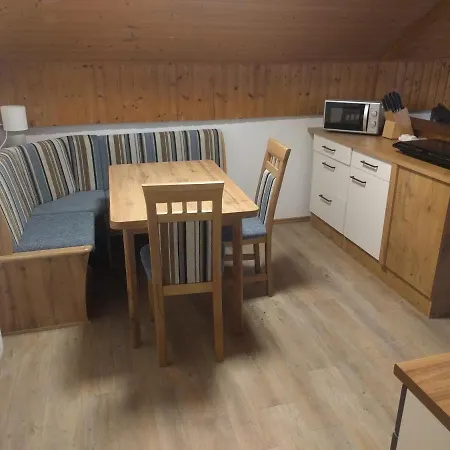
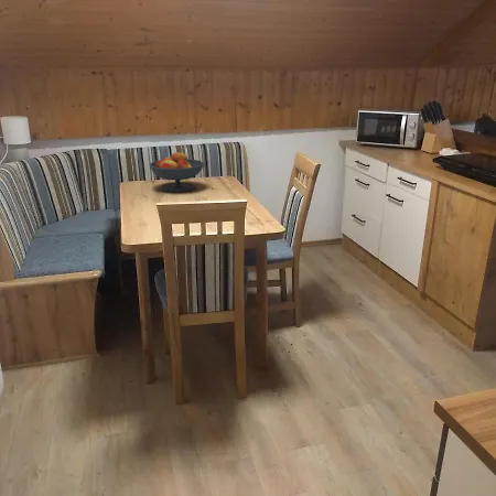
+ fruit bowl [149,151,205,193]
